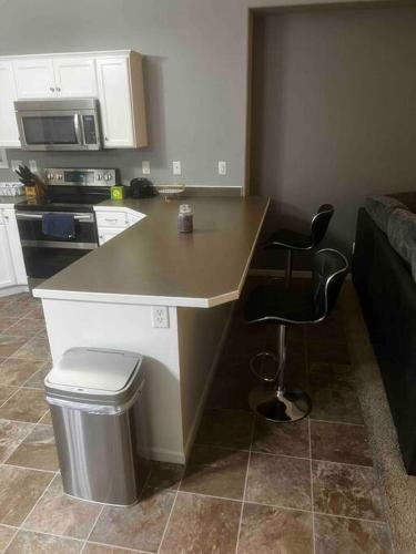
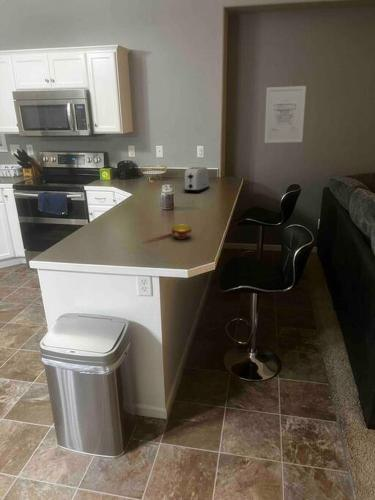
+ bowl [143,224,193,244]
+ toaster [183,166,210,193]
+ wall art [264,85,307,144]
